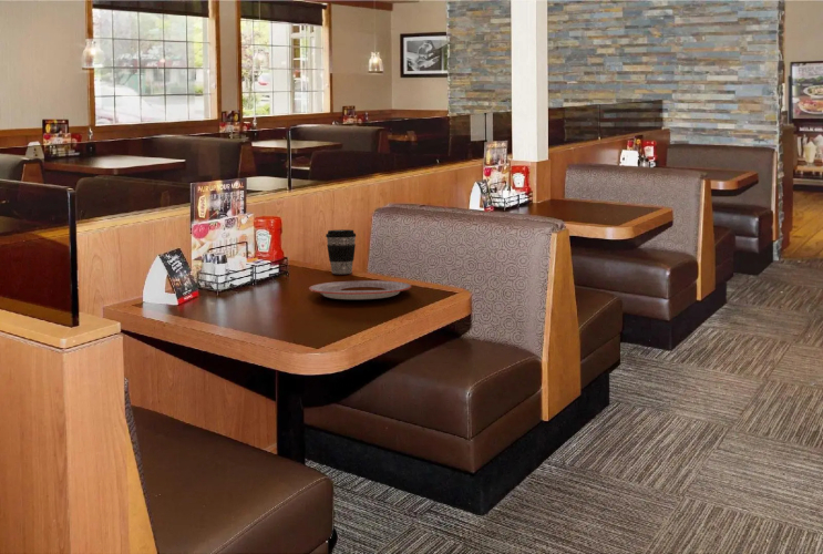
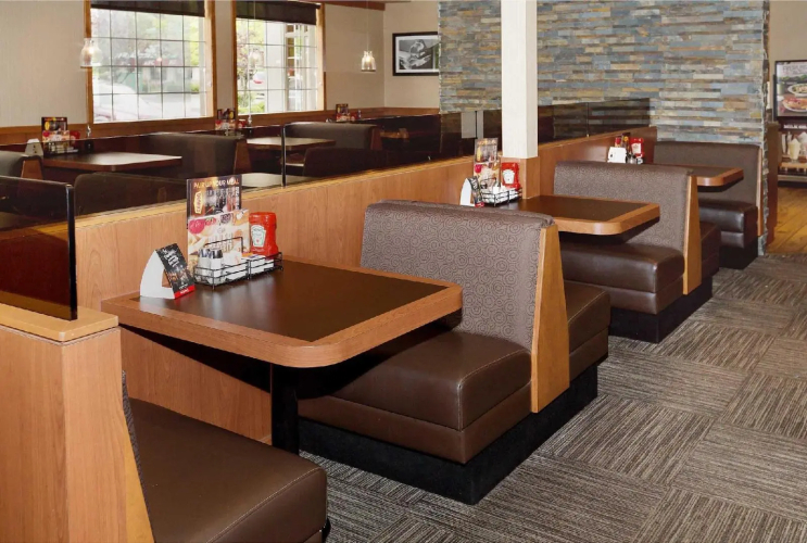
- plate [308,279,412,300]
- coffee cup [325,228,357,275]
